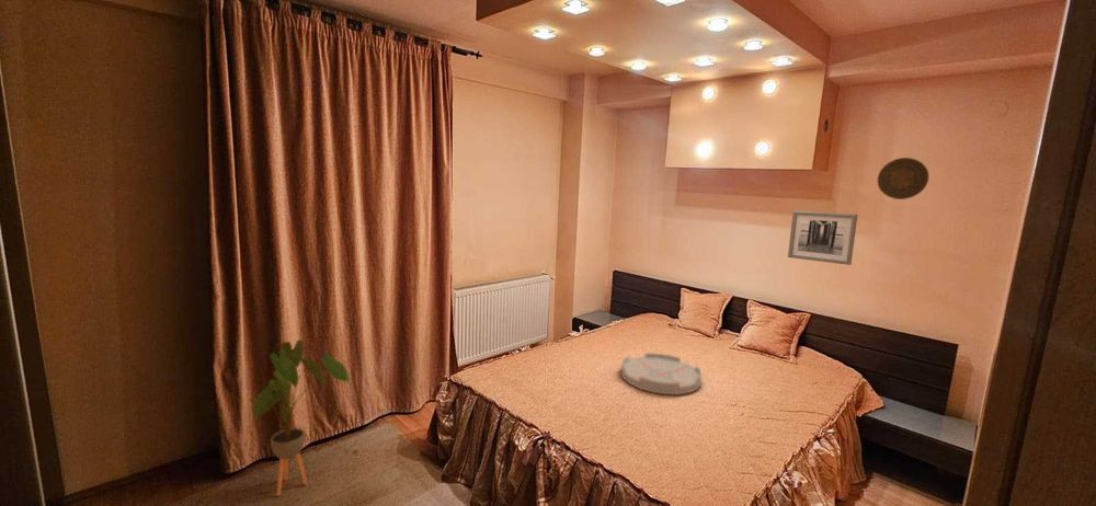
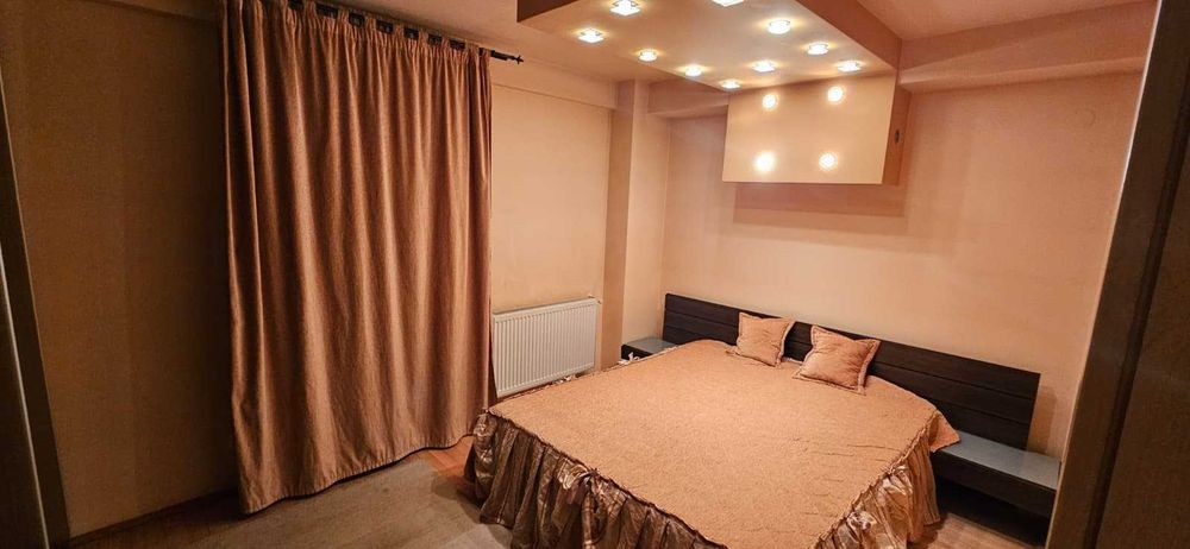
- decorative plate [877,157,931,200]
- house plant [249,338,351,497]
- wall art [787,209,858,266]
- serving tray [620,352,703,396]
